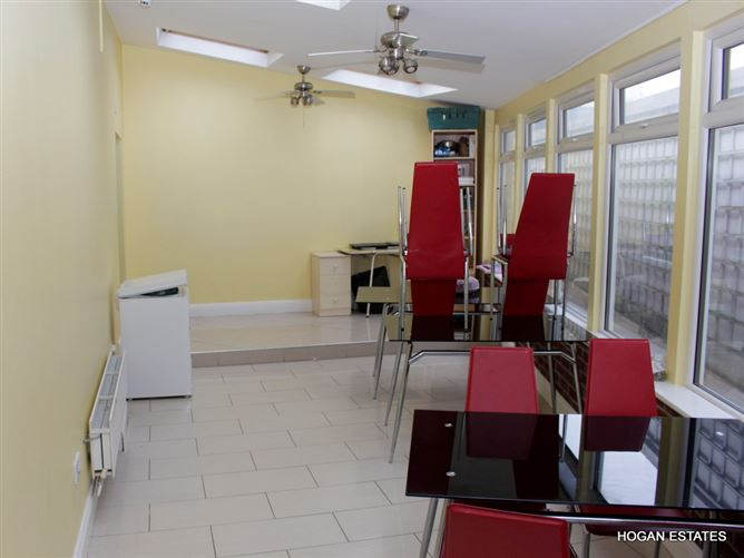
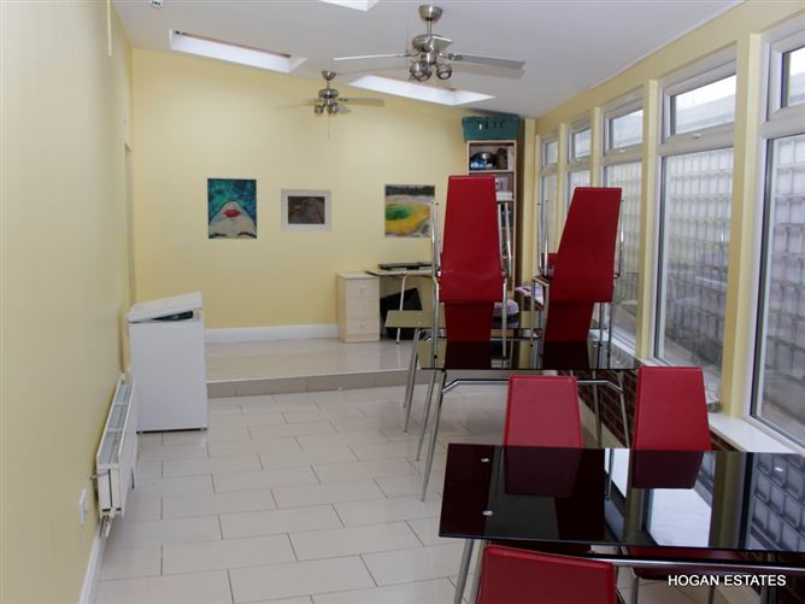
+ wall art [206,177,258,240]
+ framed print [383,183,436,239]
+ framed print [280,188,333,231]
